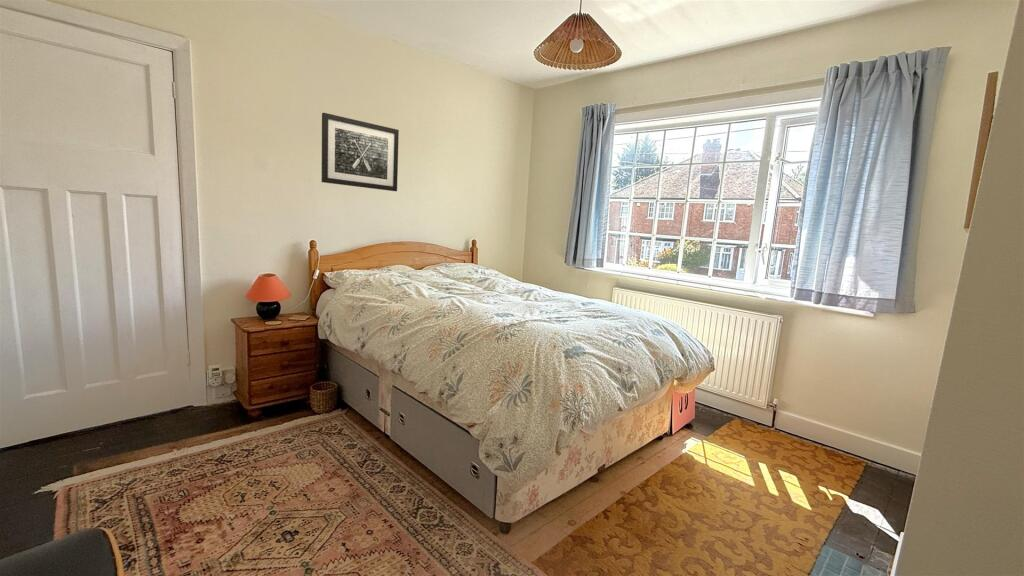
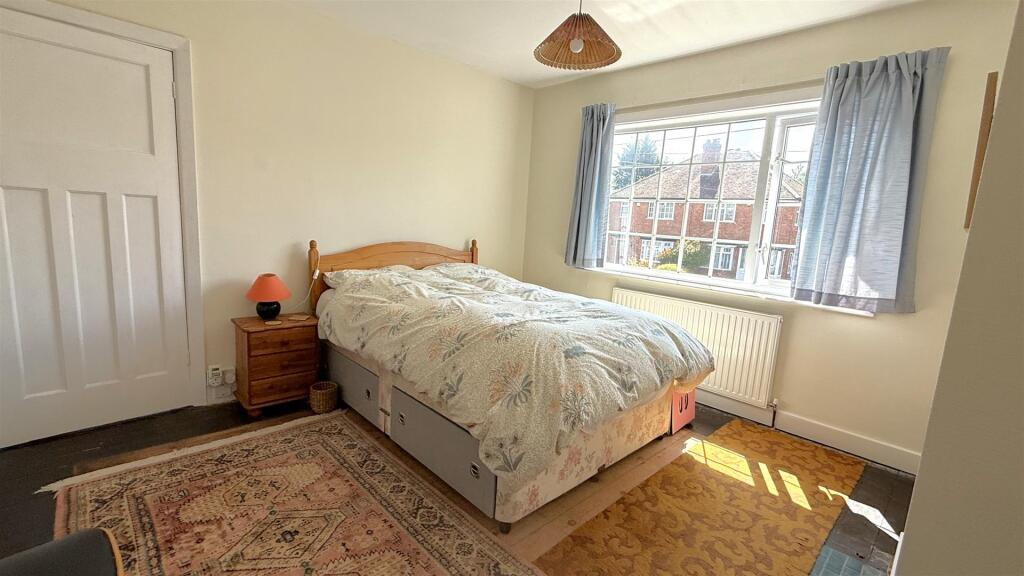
- wall art [321,112,400,192]
